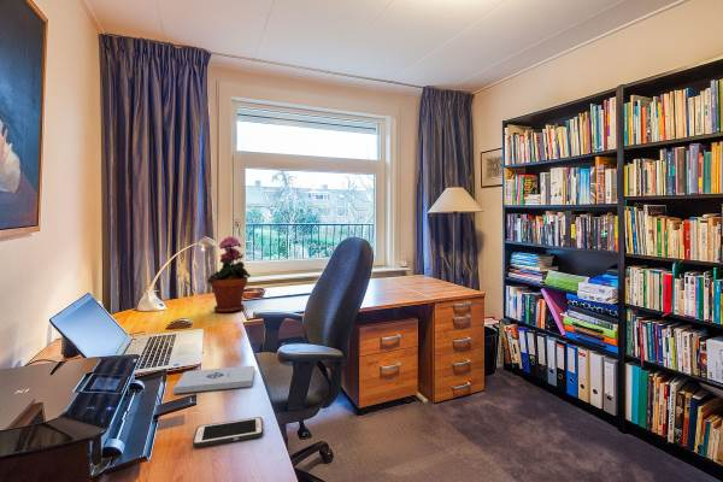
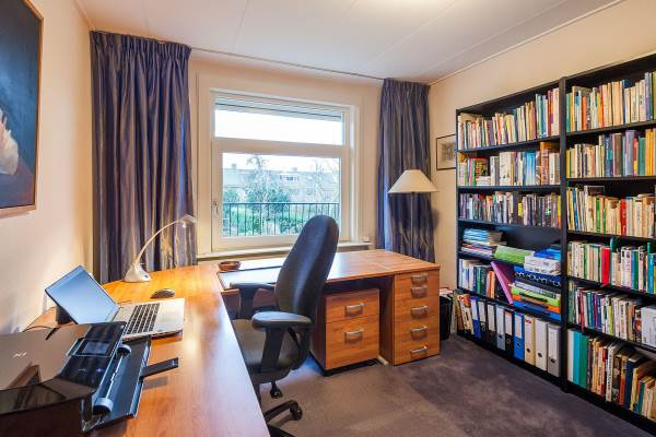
- cell phone [192,416,264,448]
- potted plant [206,235,252,313]
- notepad [172,365,255,394]
